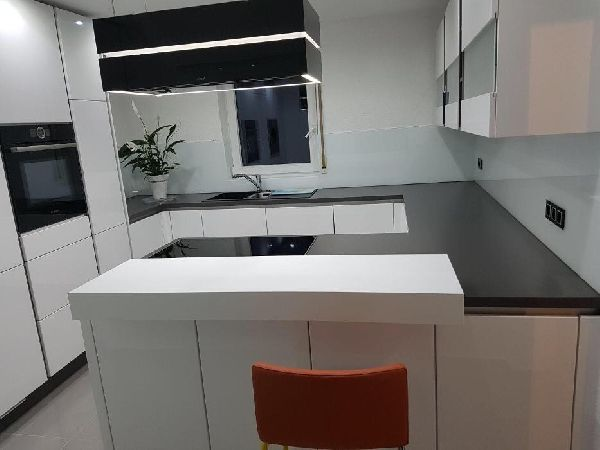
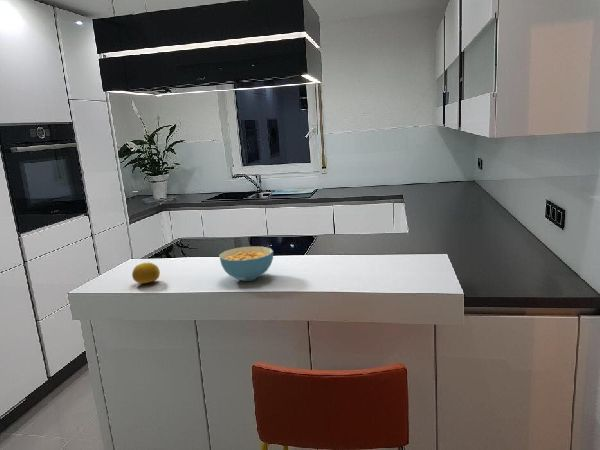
+ cereal bowl [218,245,274,282]
+ fruit [131,262,161,284]
